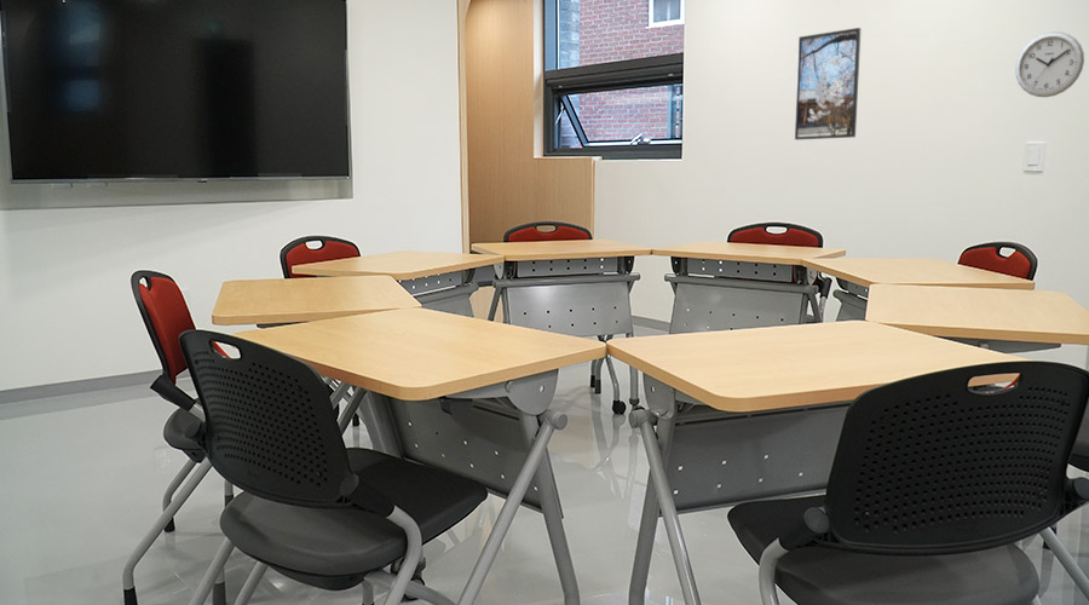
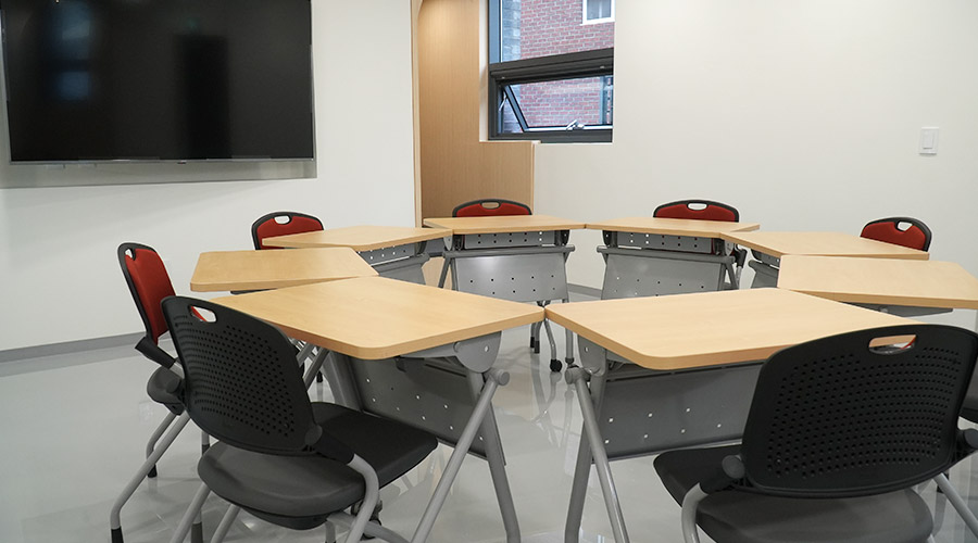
- wall clock [1014,30,1085,98]
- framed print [794,27,862,140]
